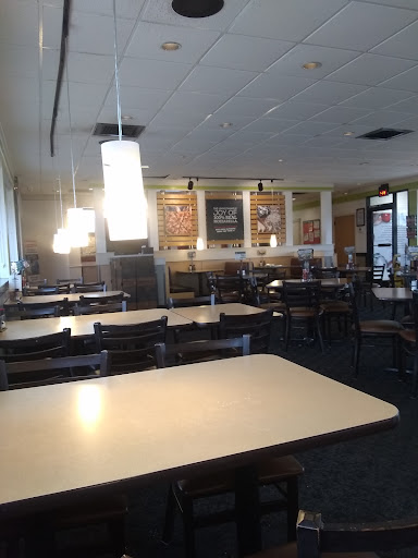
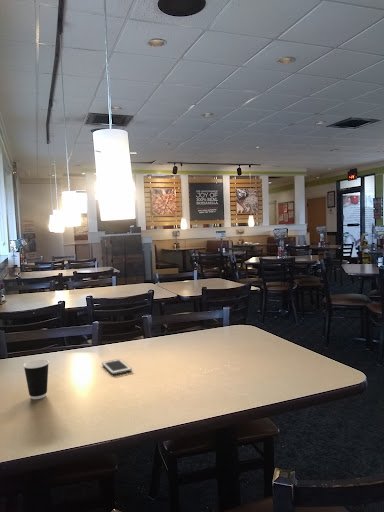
+ cell phone [101,358,133,376]
+ dixie cup [22,358,50,400]
